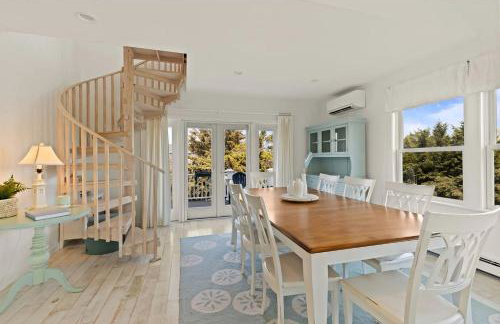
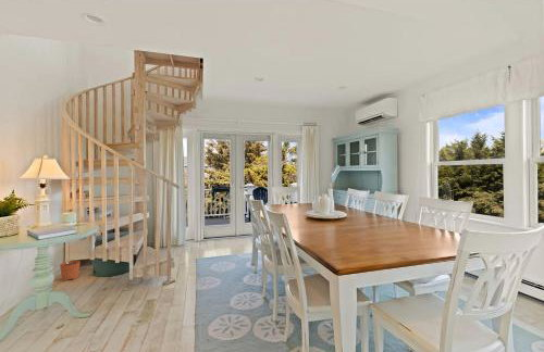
+ plant pot [59,260,81,281]
